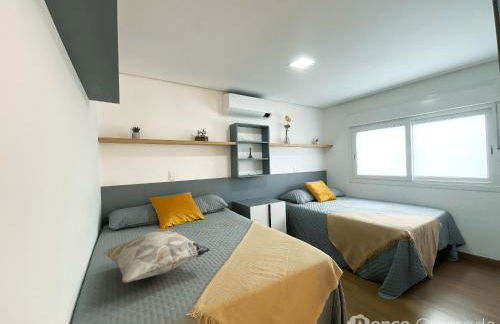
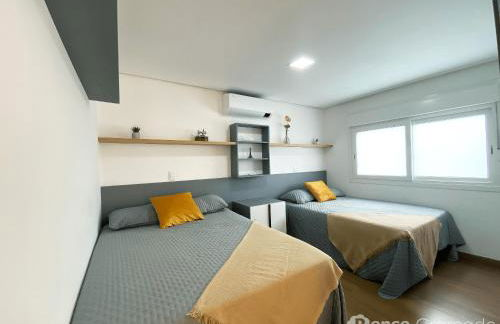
- decorative pillow [103,229,211,284]
